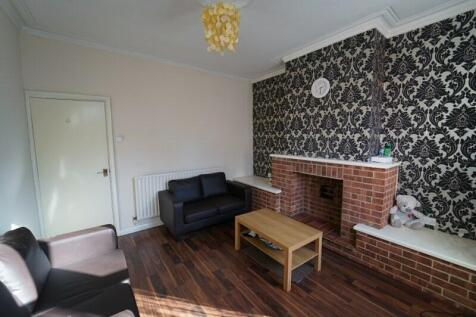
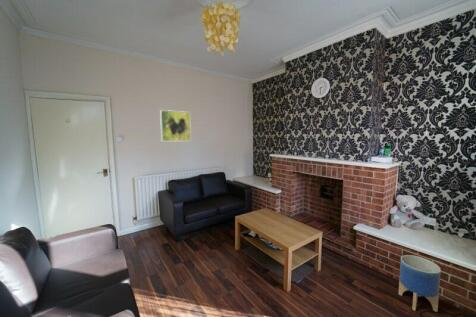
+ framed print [159,109,192,142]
+ planter [398,254,442,313]
